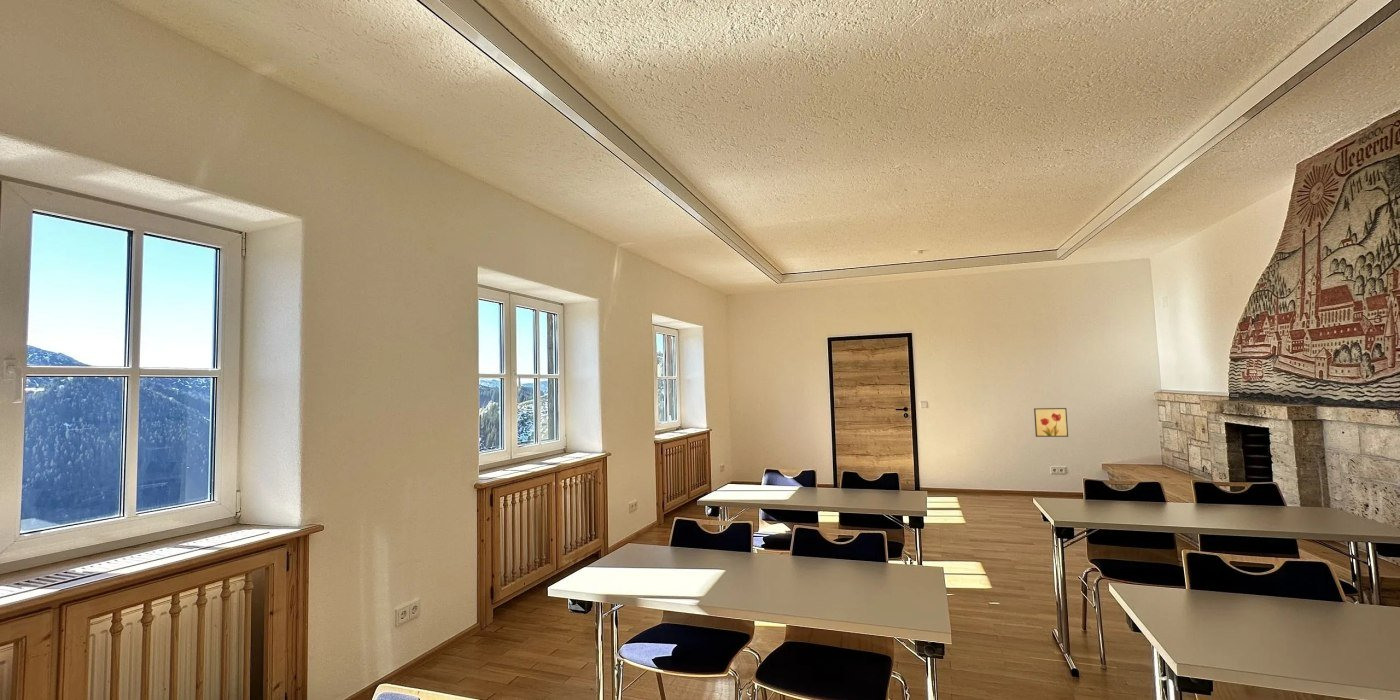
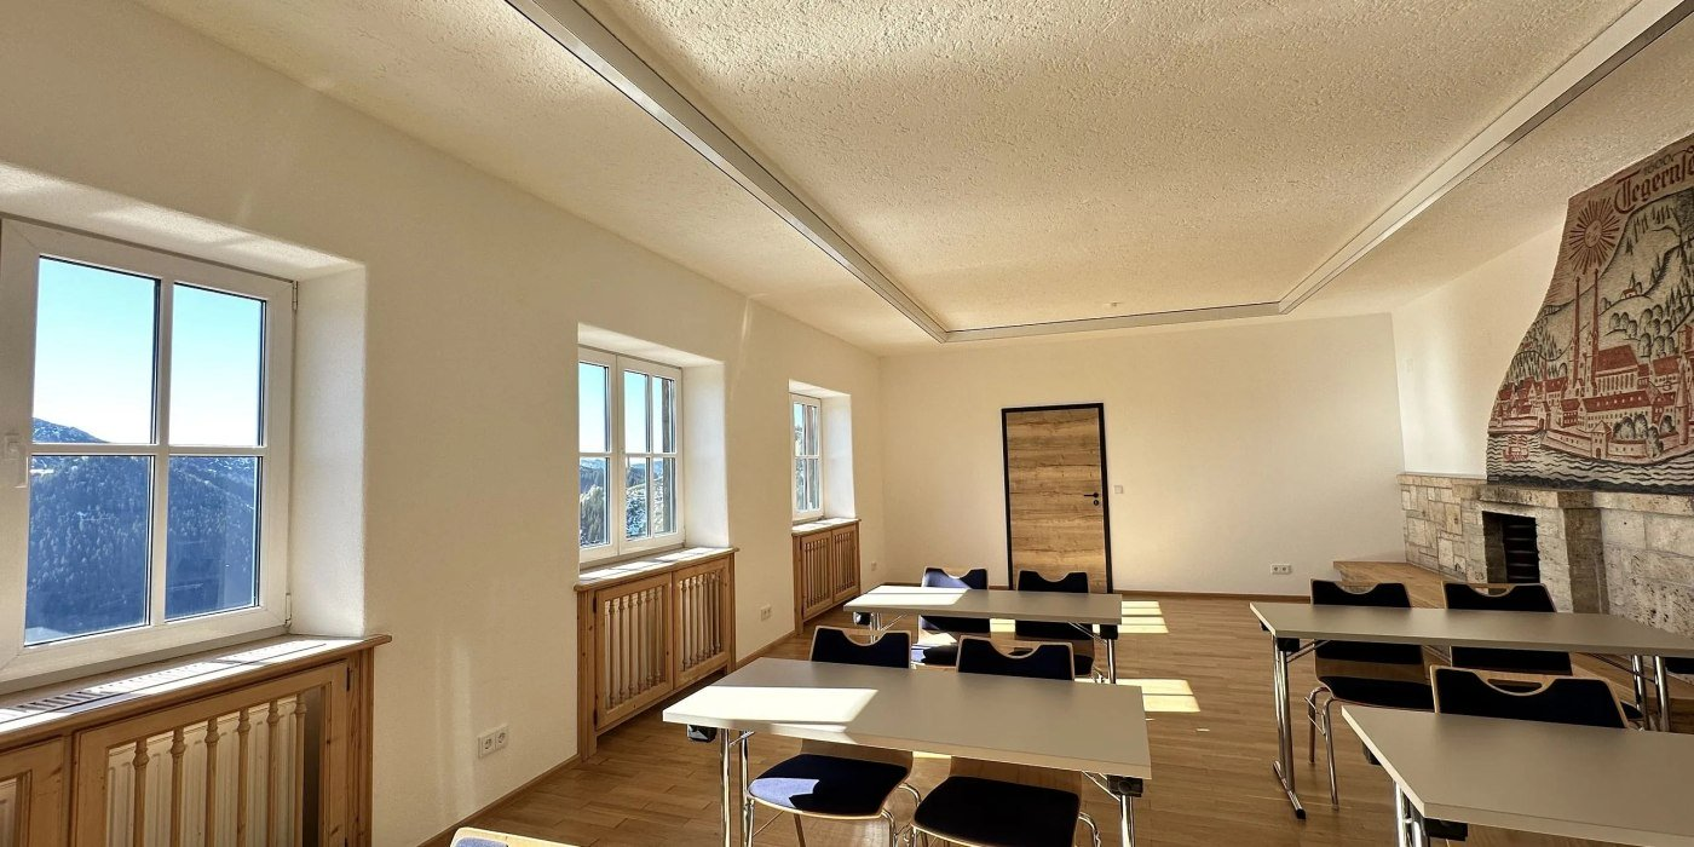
- wall art [1033,407,1069,438]
